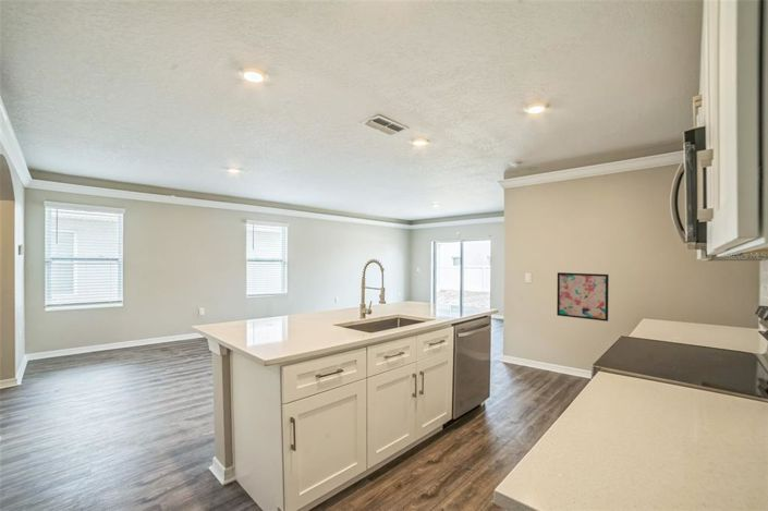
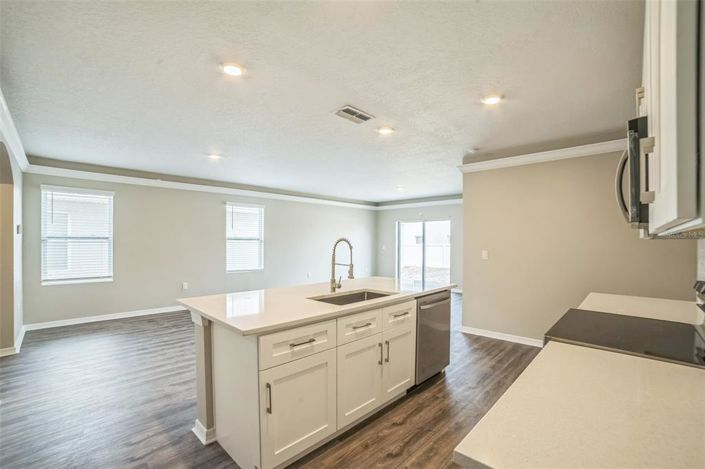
- wall art [556,271,610,323]
